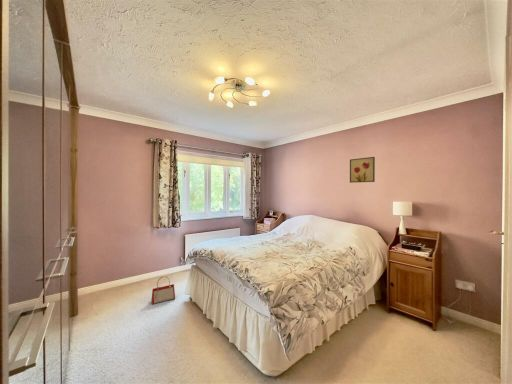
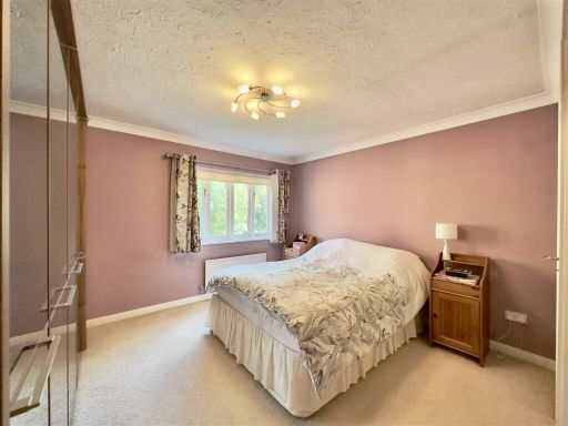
- wall art [349,156,376,184]
- handbag [150,276,176,305]
